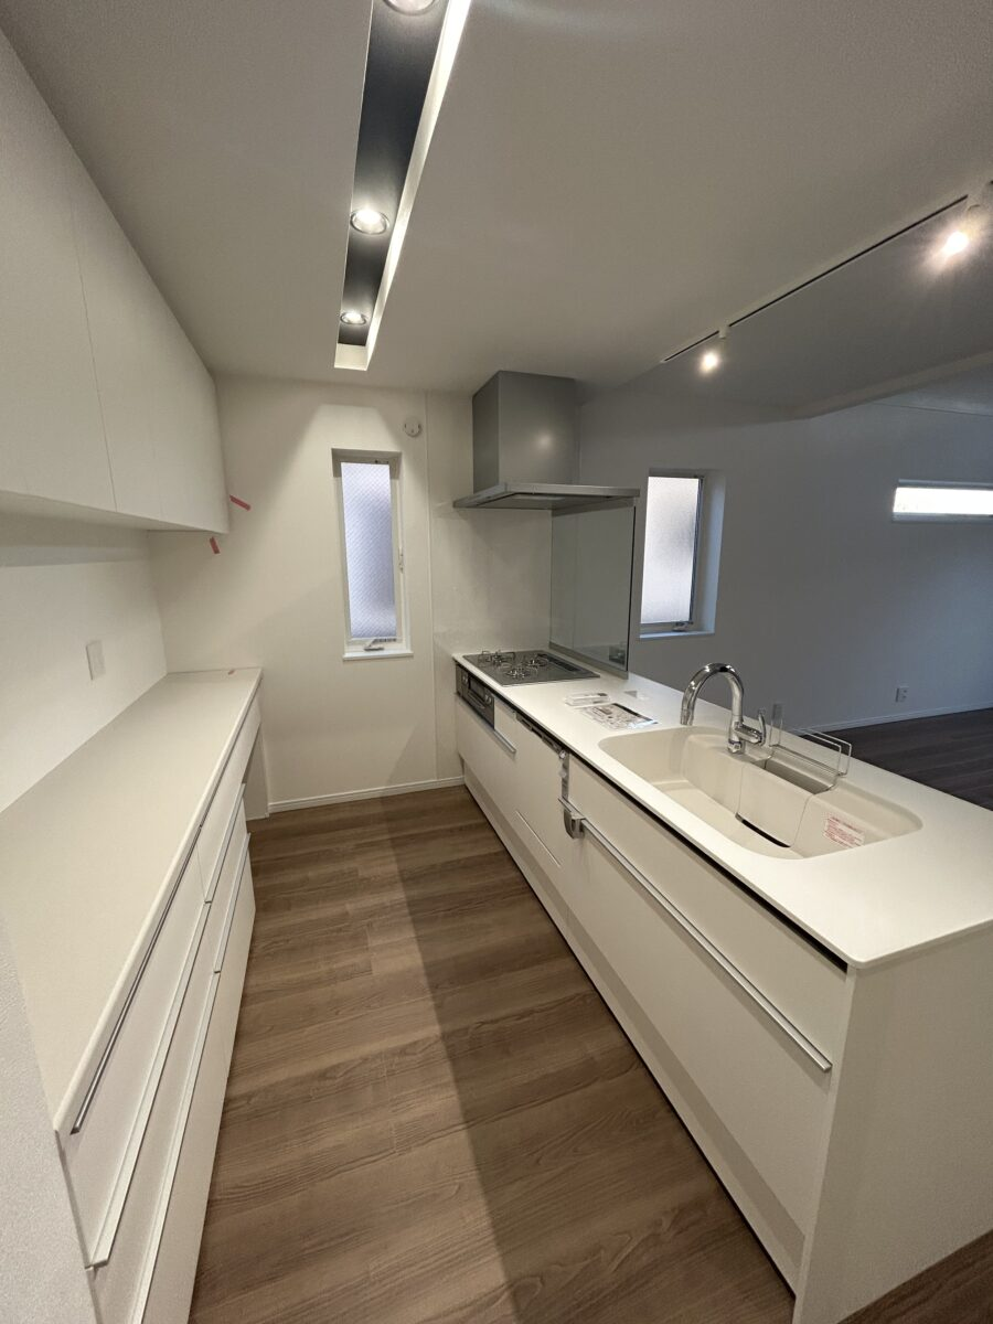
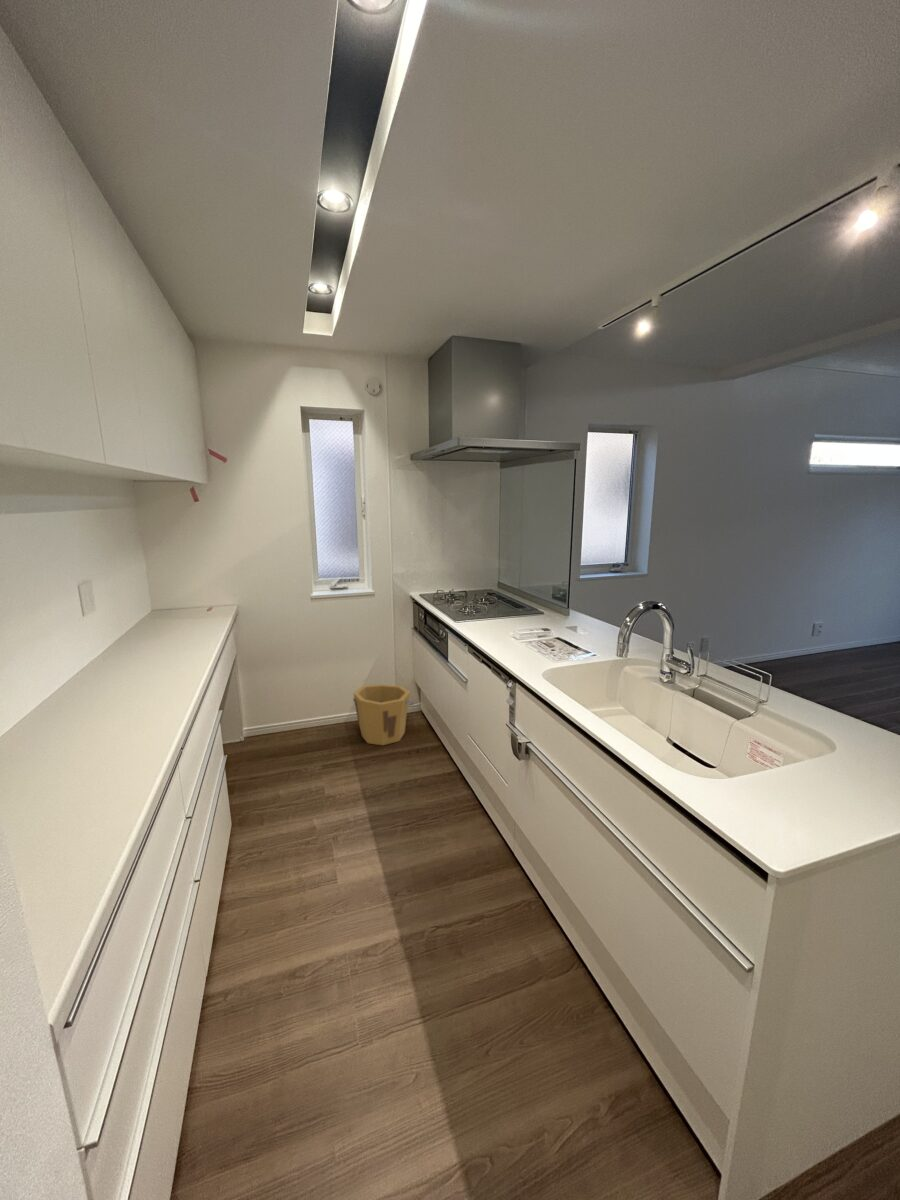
+ bucket [352,683,416,746]
